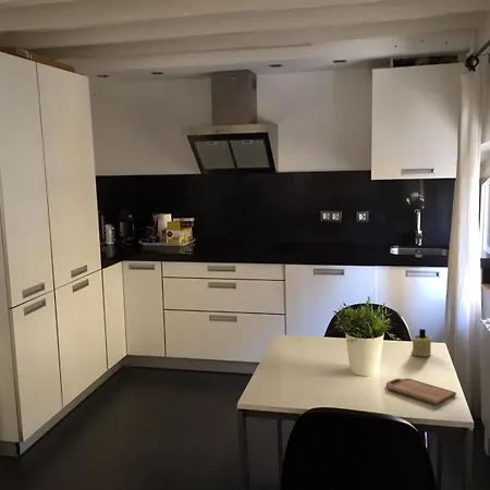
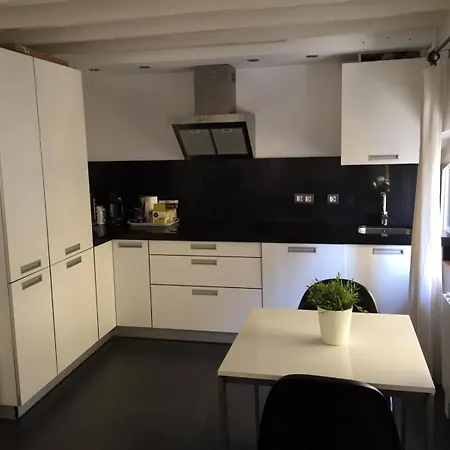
- candle [411,328,432,357]
- cutting board [385,378,457,406]
